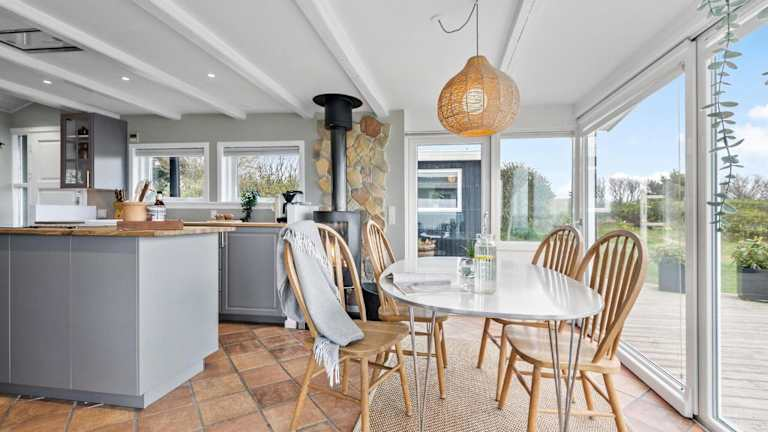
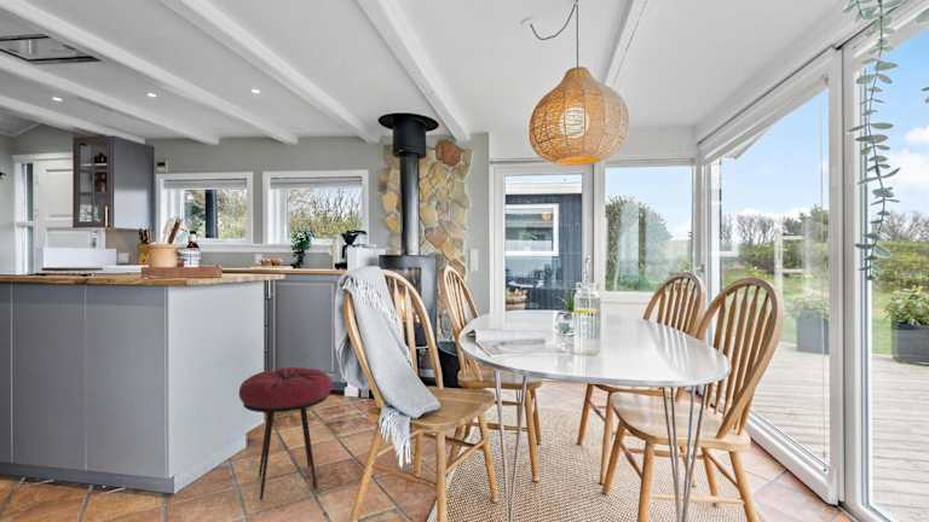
+ stool [238,366,333,501]
